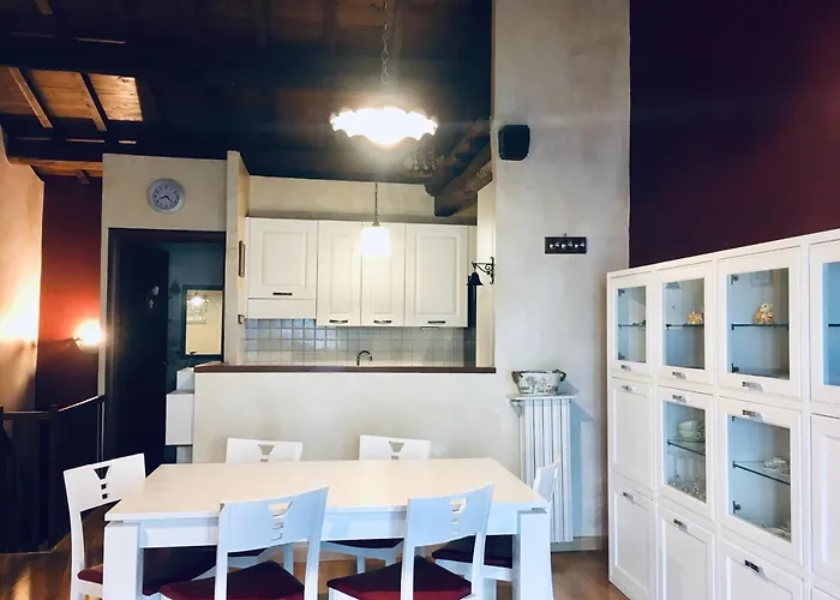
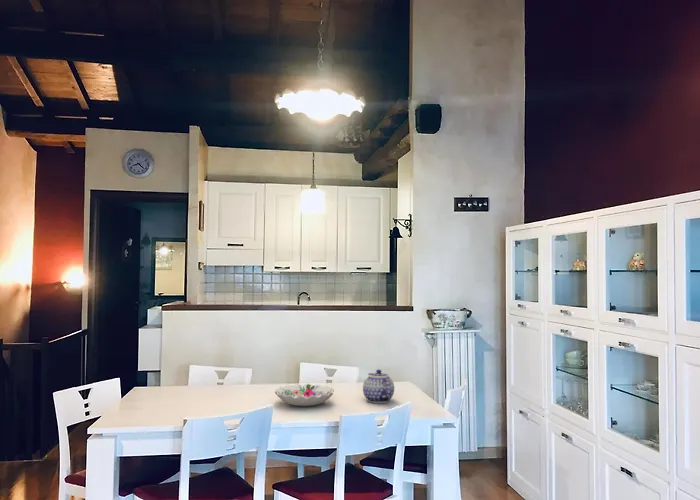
+ teapot [362,368,395,404]
+ decorative bowl [274,383,335,407]
